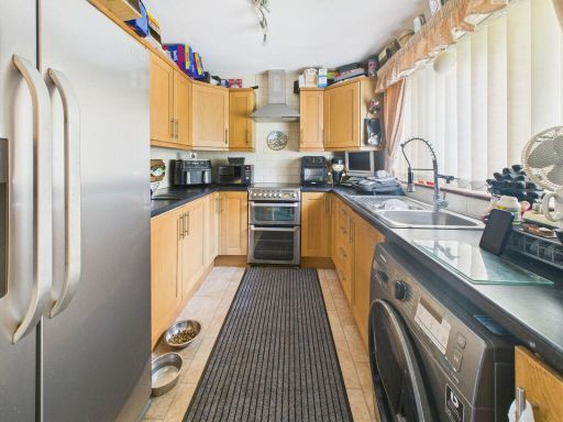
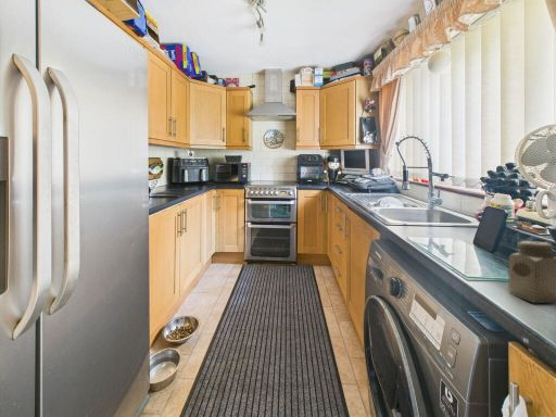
+ salt shaker [507,240,556,304]
